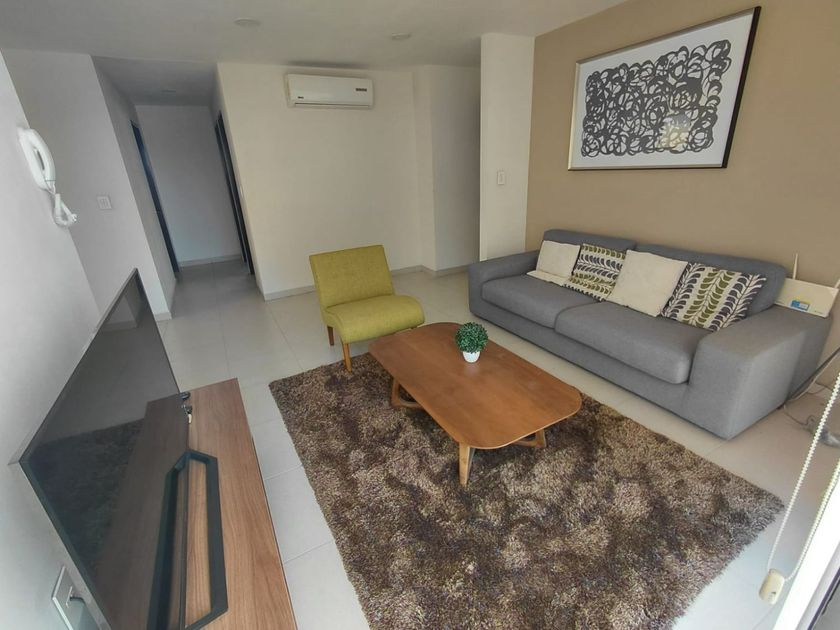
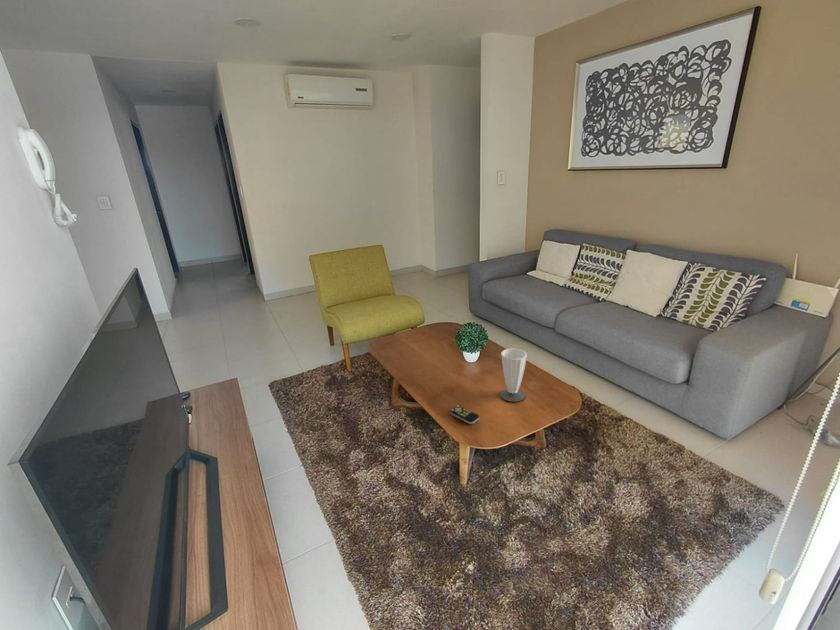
+ remote control [449,405,480,425]
+ cup [499,347,528,403]
